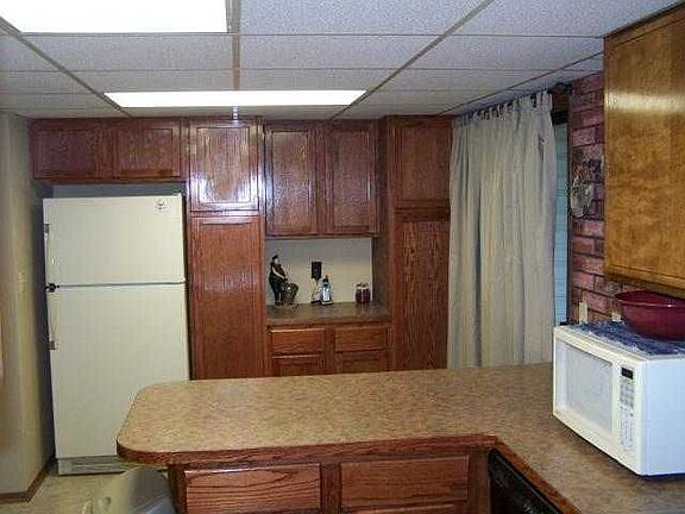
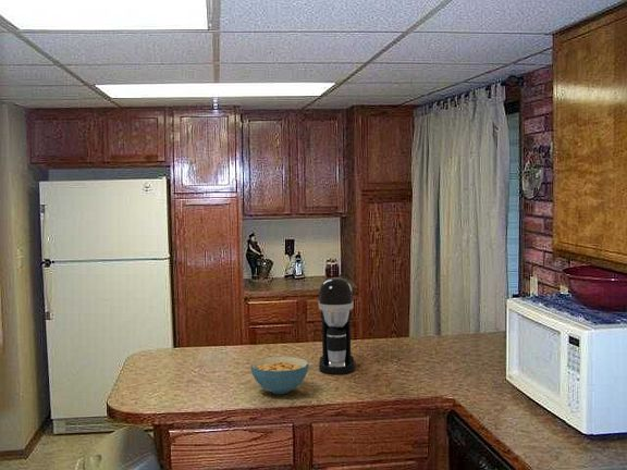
+ cereal bowl [249,356,309,395]
+ coffee maker [318,276,356,375]
